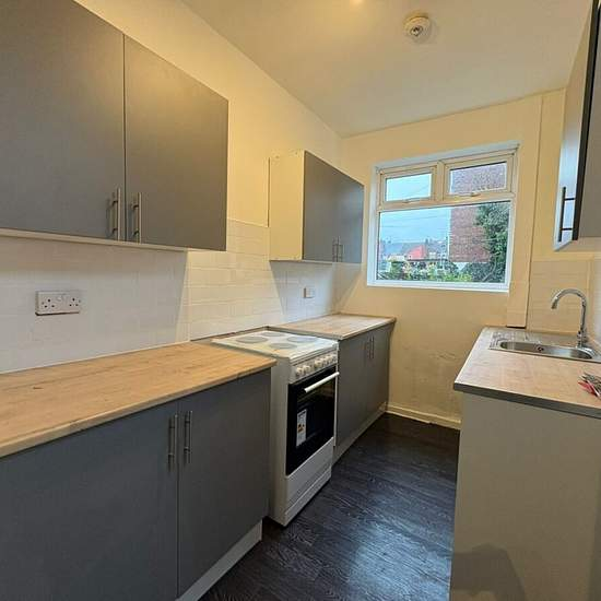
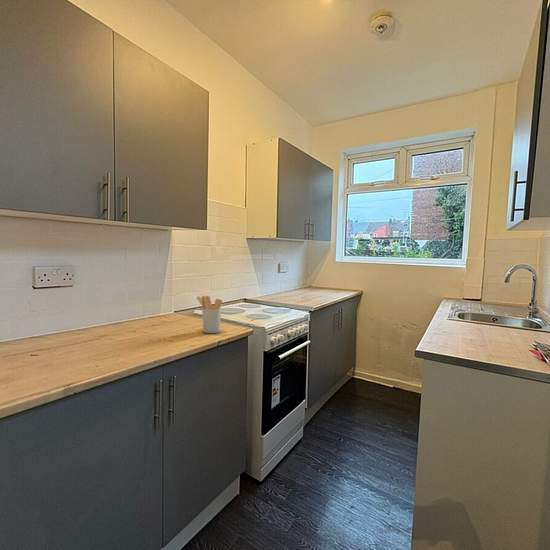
+ utensil holder [196,295,223,334]
